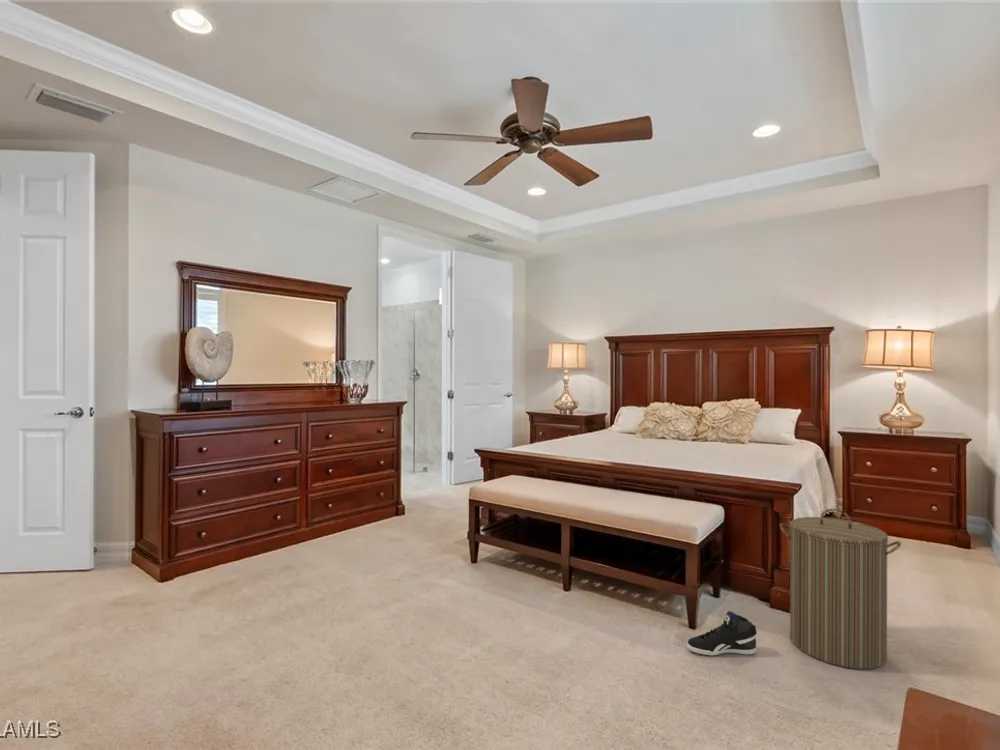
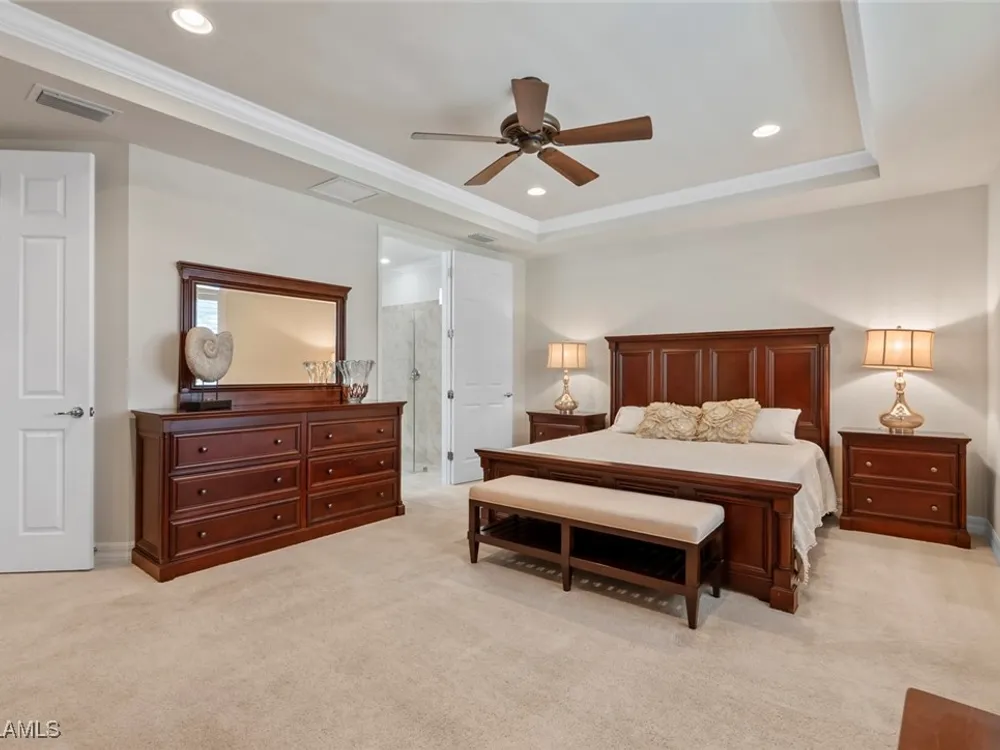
- laundry hamper [779,508,902,670]
- sneaker [686,610,758,656]
